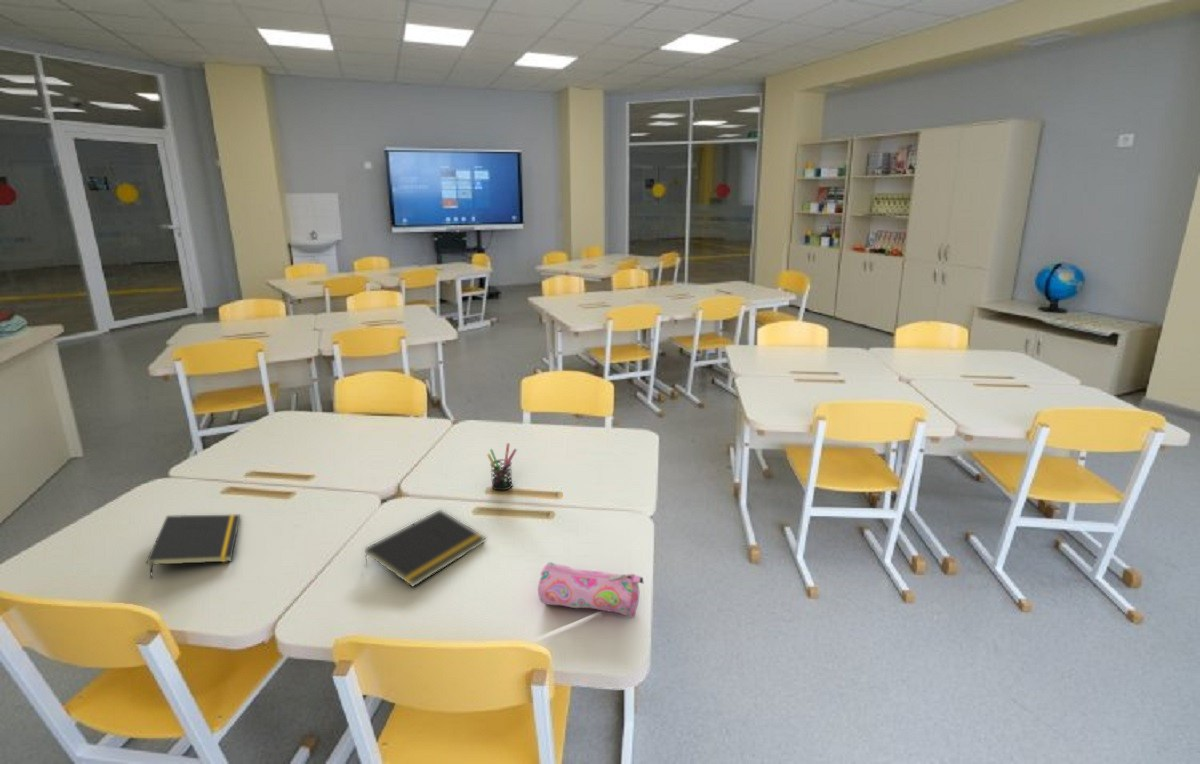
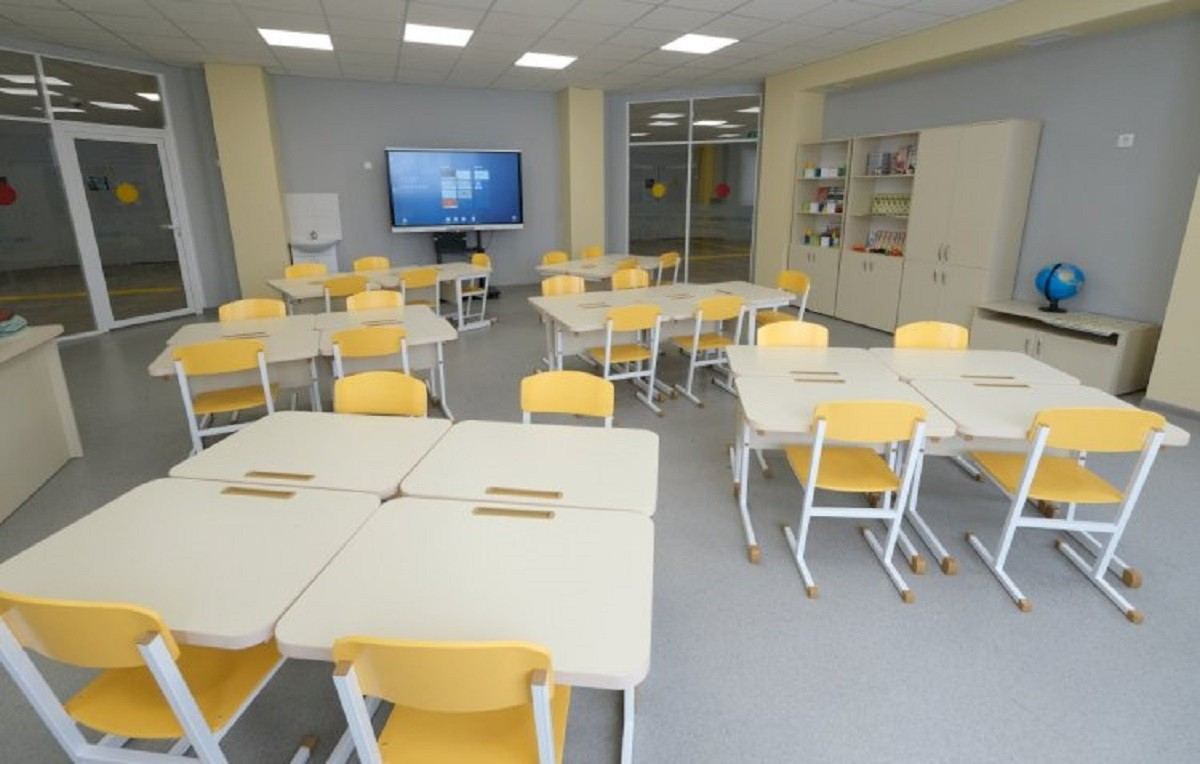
- pencil case [537,561,645,619]
- notepad [146,513,241,580]
- notepad [363,509,487,588]
- pen holder [486,442,518,491]
